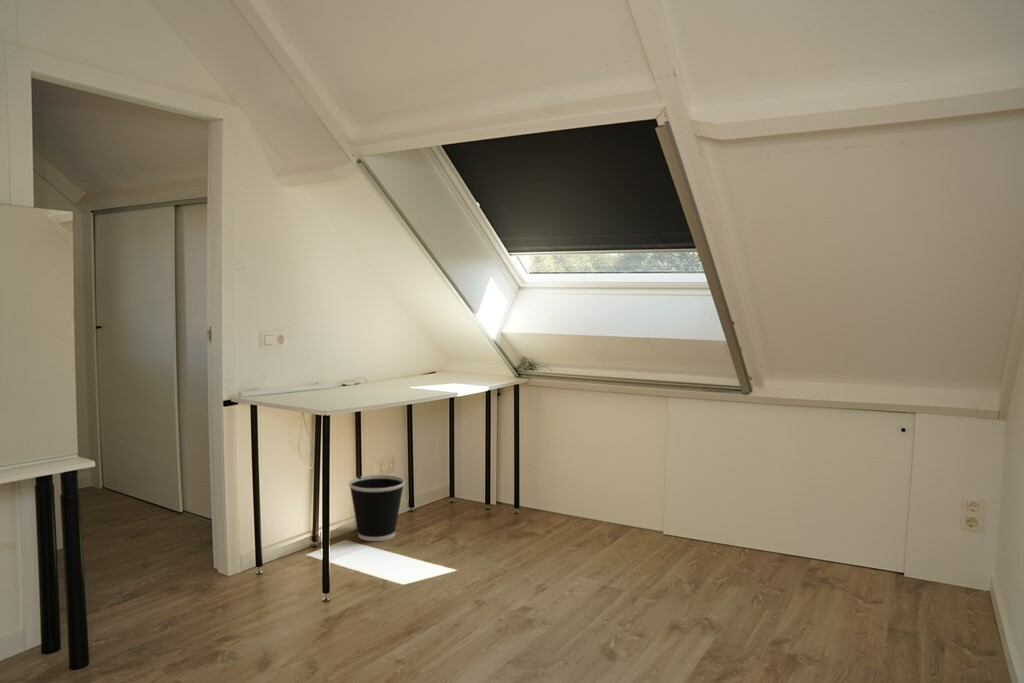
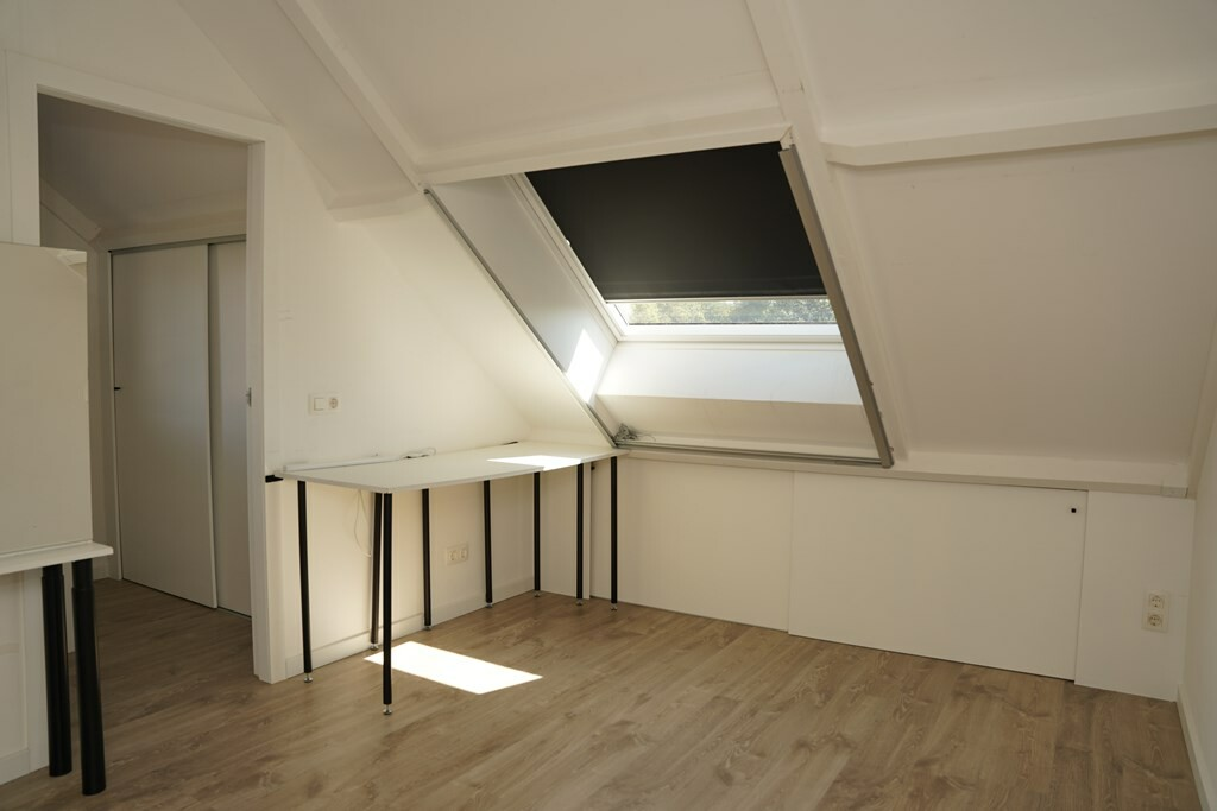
- wastebasket [348,474,406,542]
